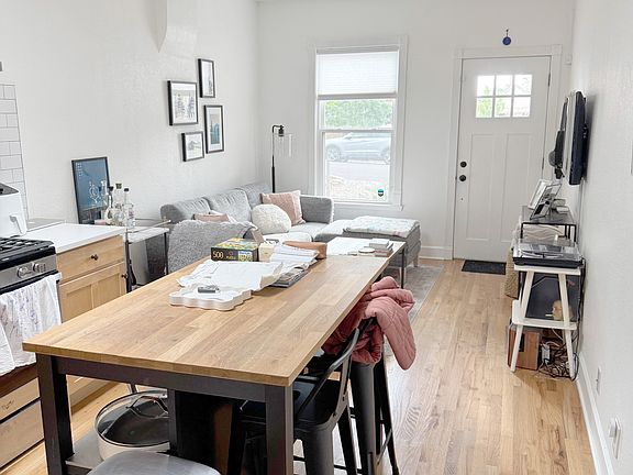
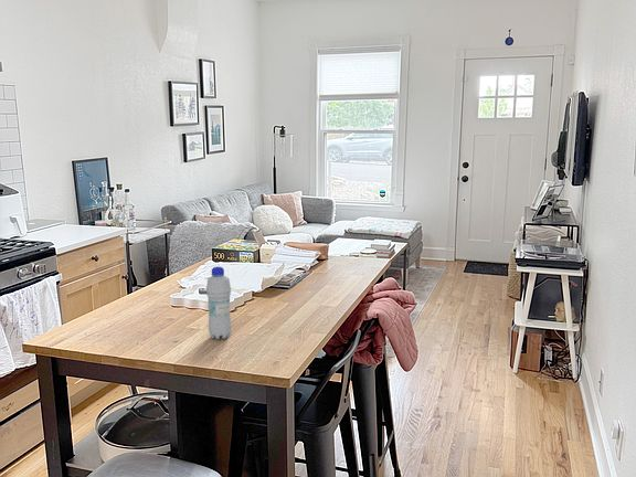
+ bottle [205,266,233,340]
